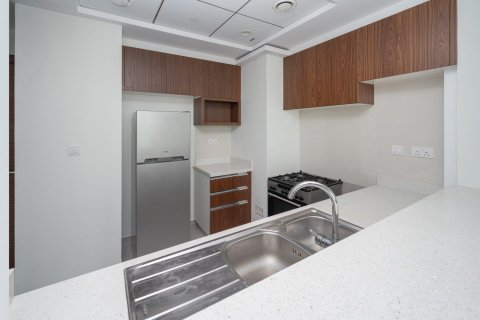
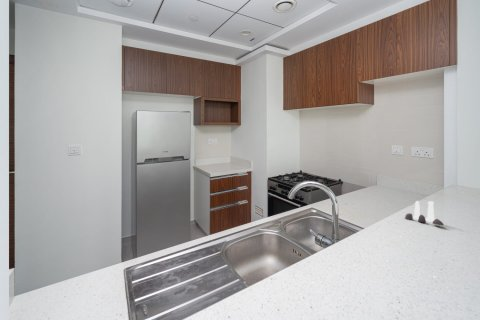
+ salt and pepper shaker set [404,200,445,226]
